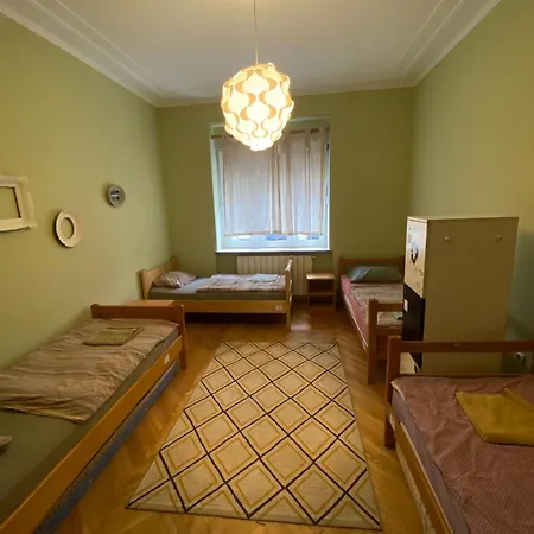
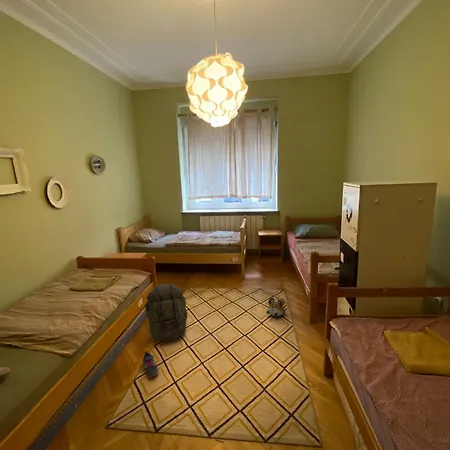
+ plush toy [266,297,286,317]
+ shoe [142,350,160,378]
+ backpack [144,282,188,342]
